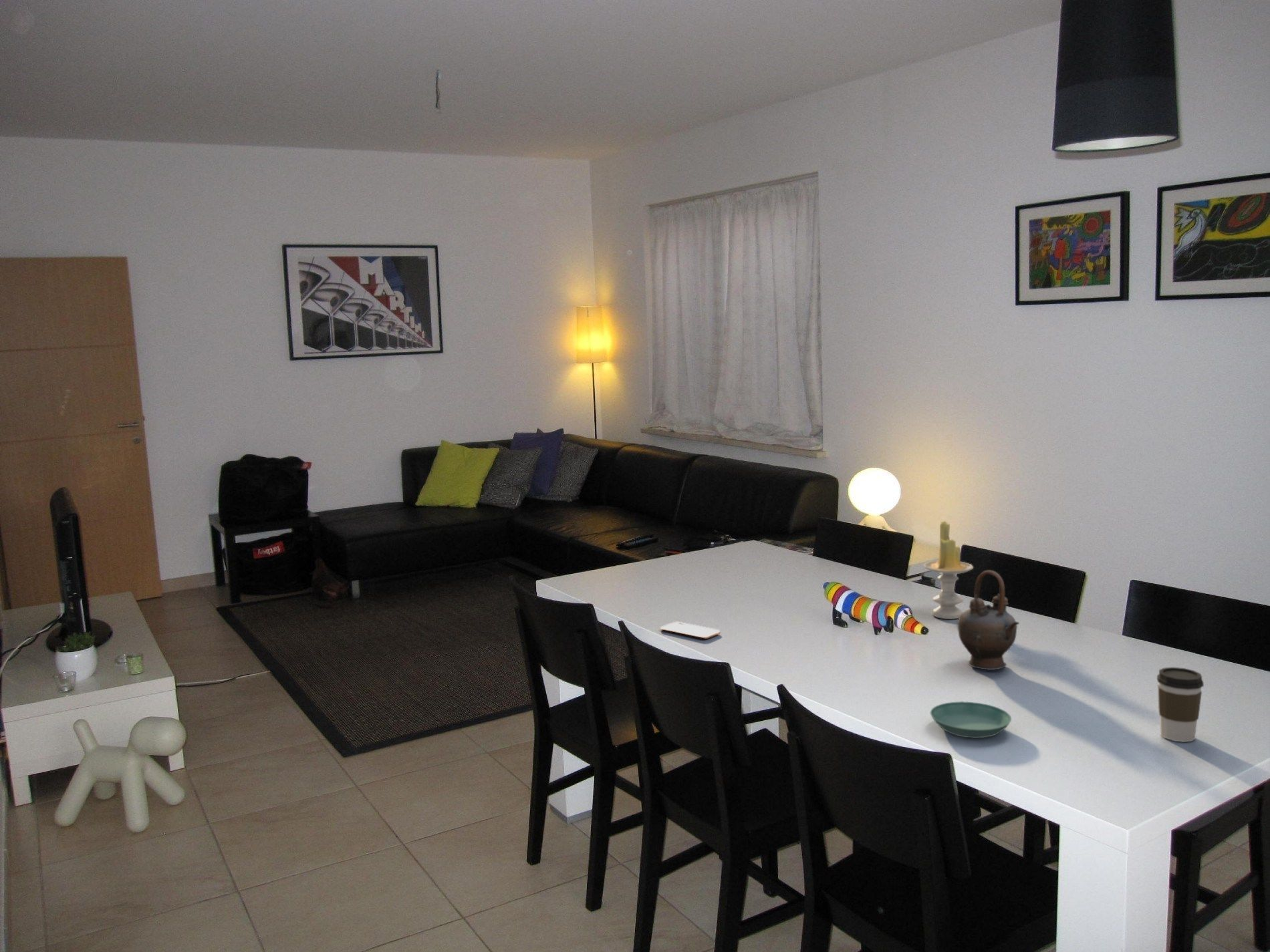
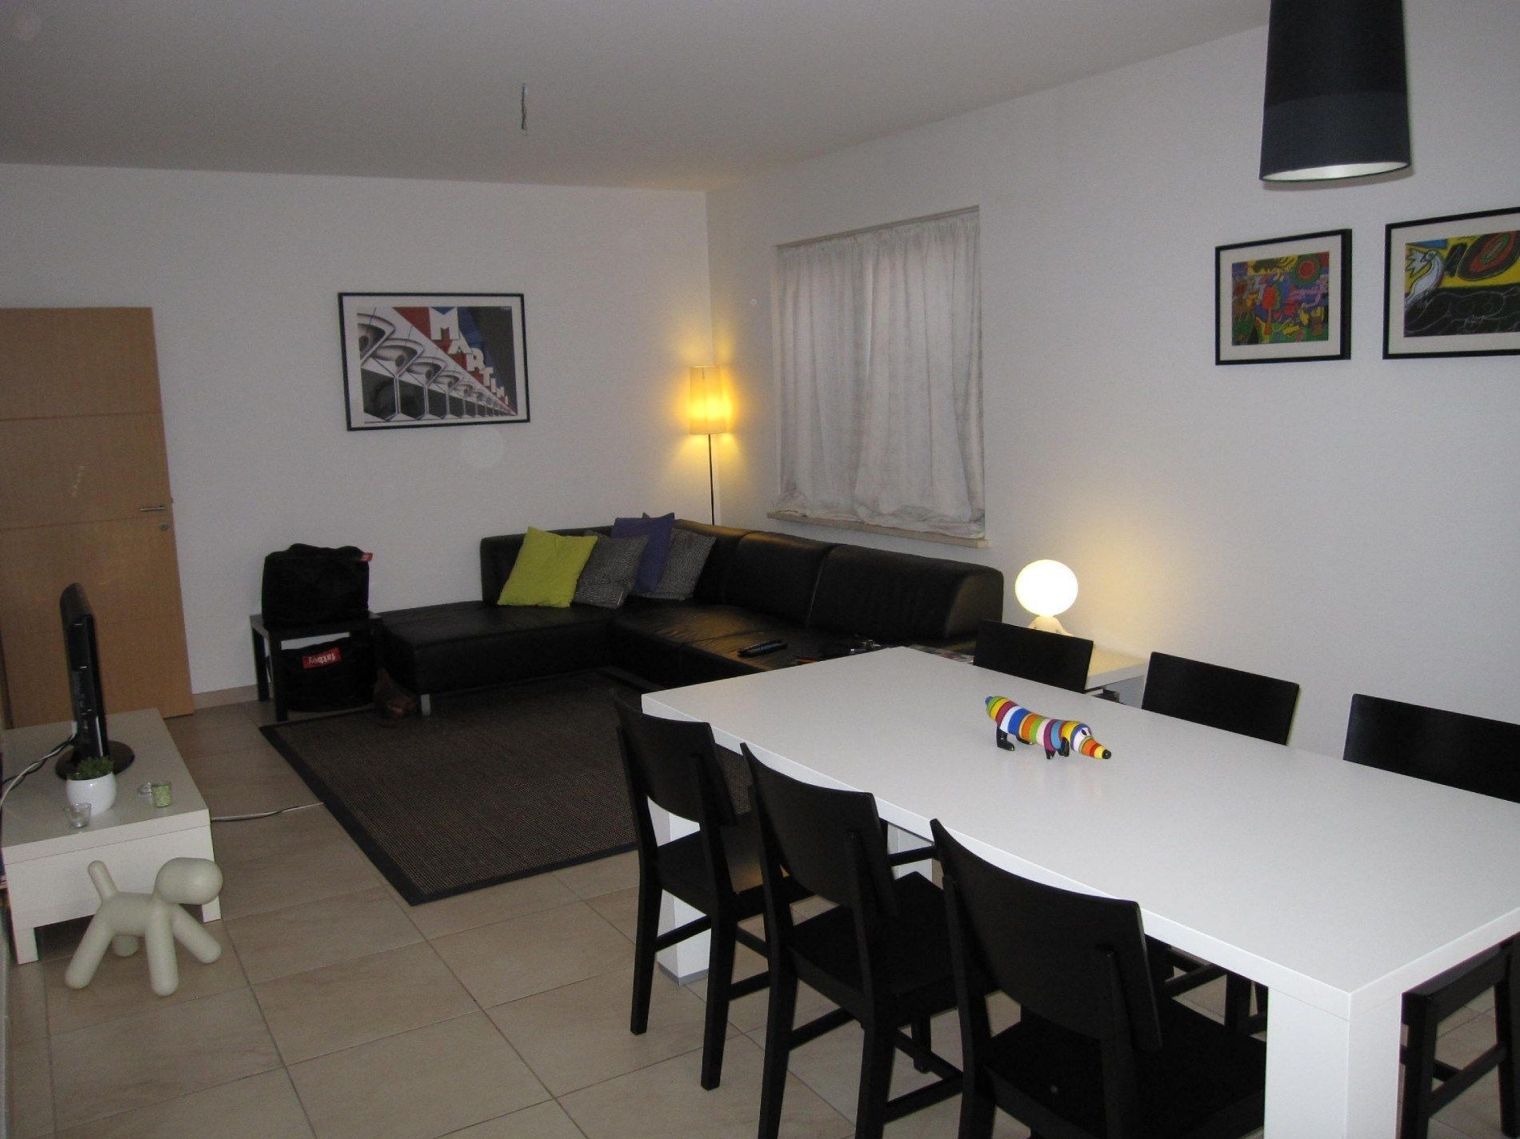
- smartphone [660,621,721,639]
- saucer [930,701,1012,739]
- teapot [957,570,1020,671]
- candle [922,520,974,620]
- coffee cup [1156,667,1204,743]
